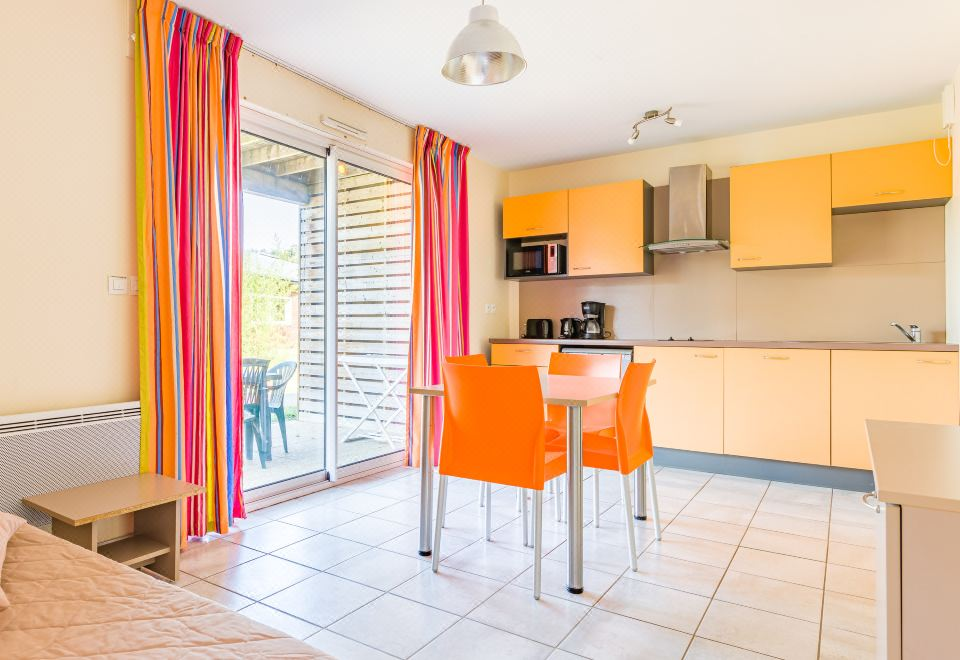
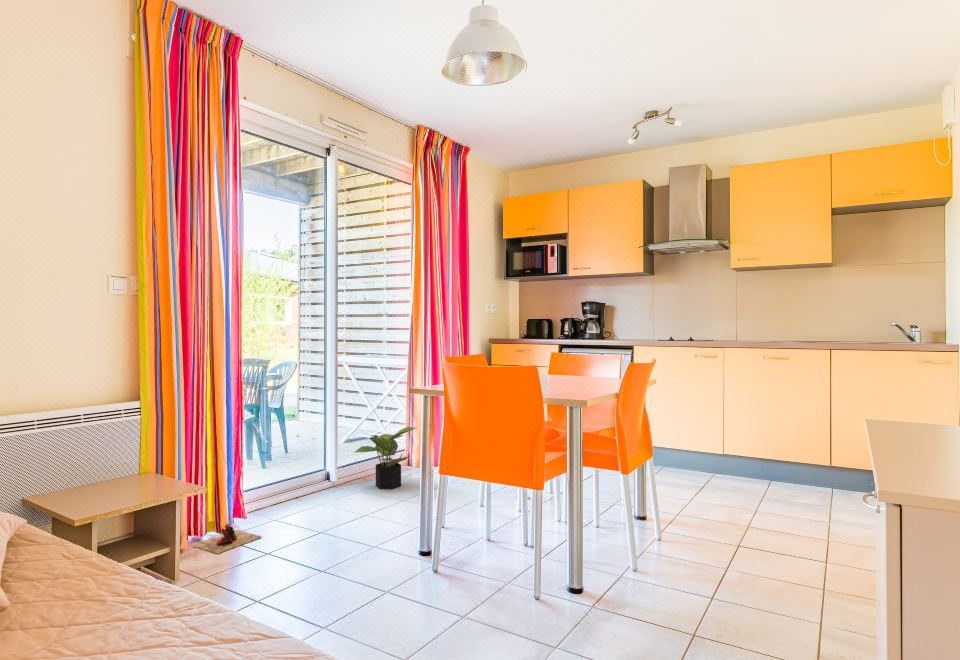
+ potted plant [353,426,416,490]
+ slippers [191,523,263,554]
